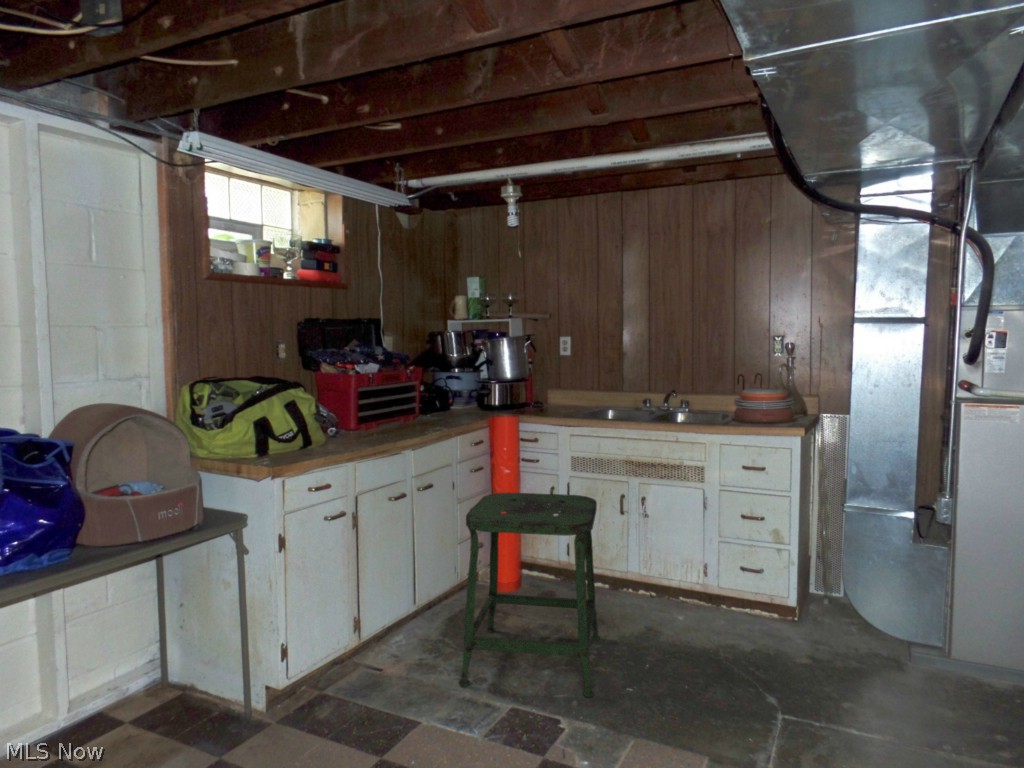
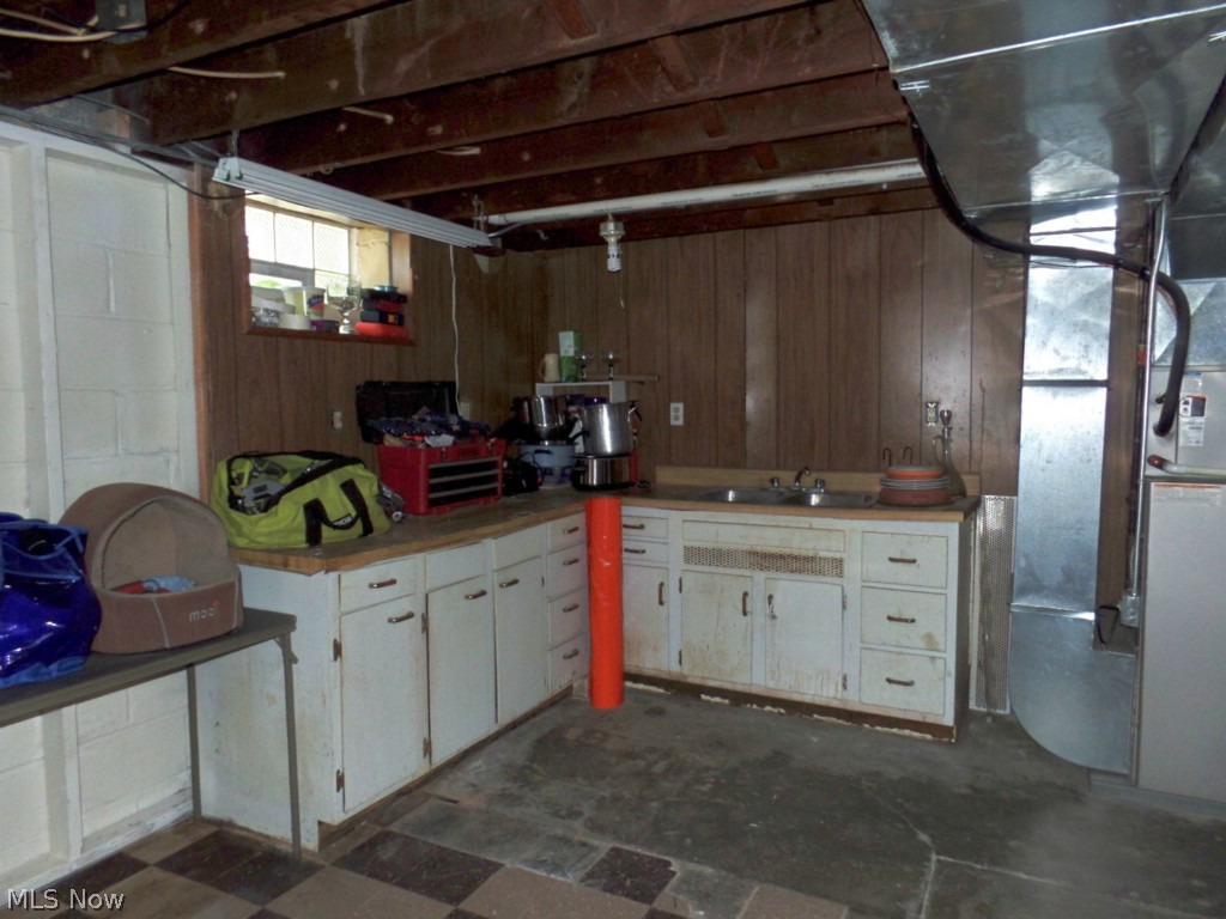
- stool [458,492,601,698]
